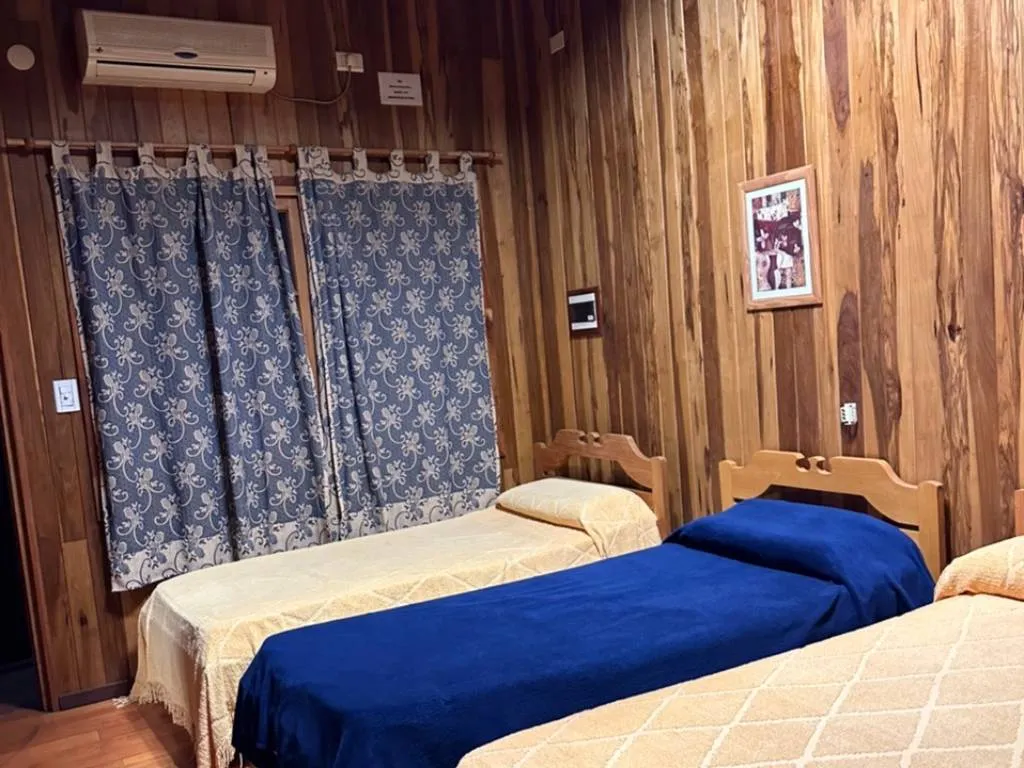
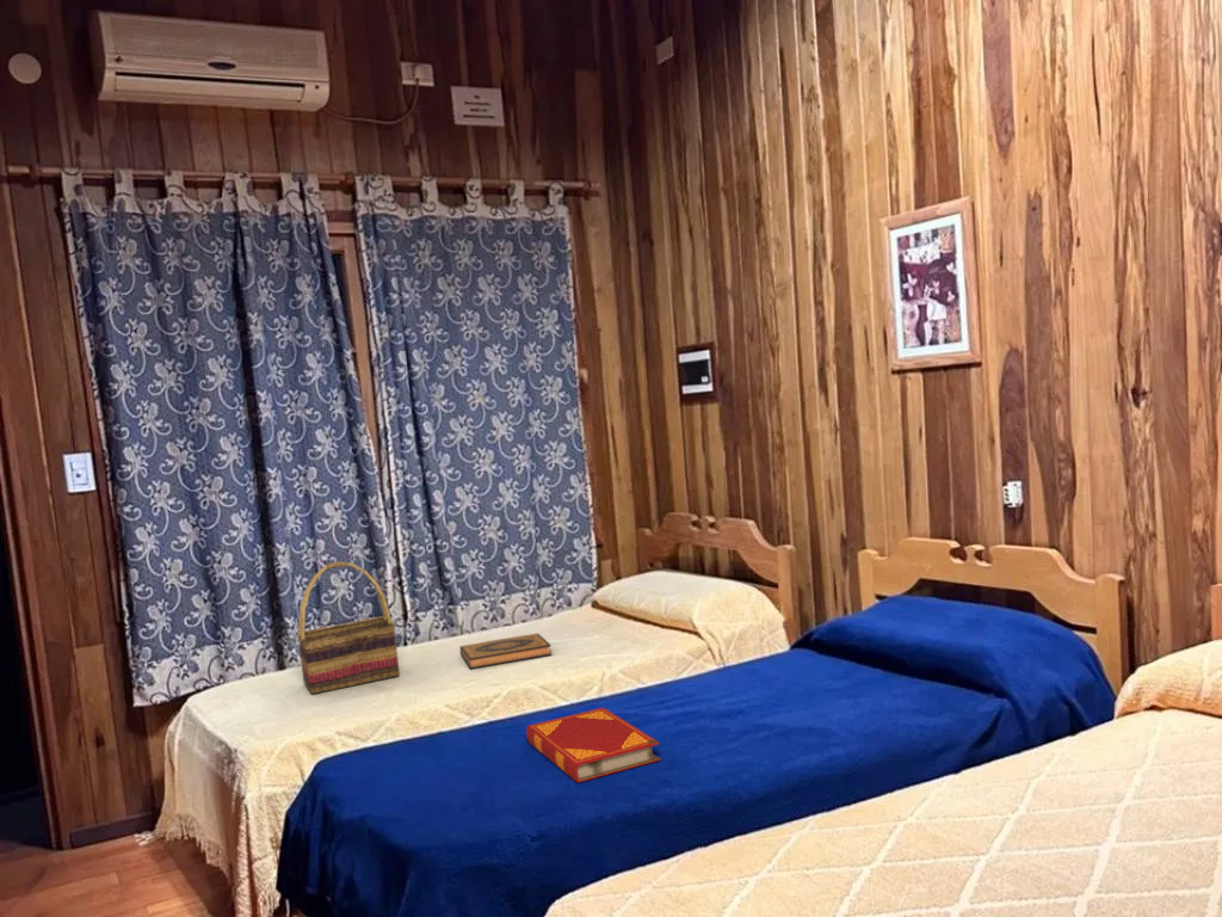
+ hardback book [525,707,662,783]
+ woven basket [295,560,401,695]
+ hardback book [458,633,553,670]
